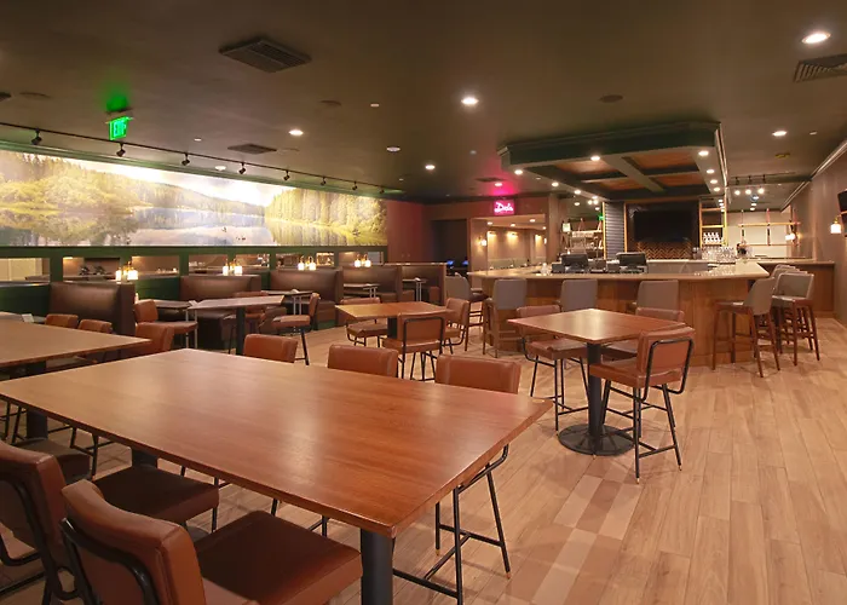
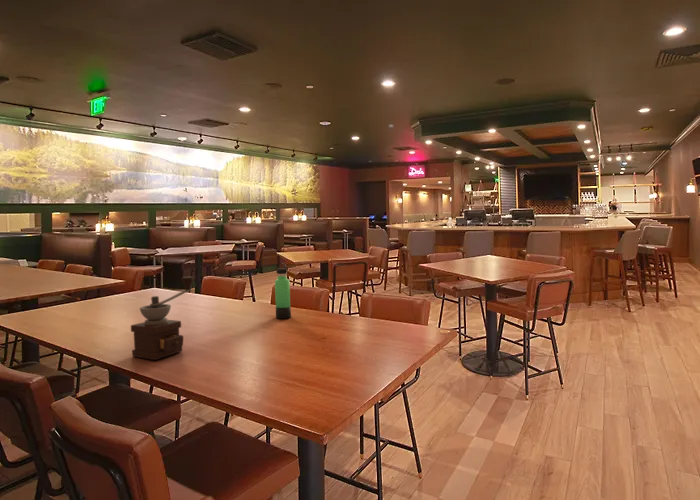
+ coffee grinder [130,276,194,361]
+ thermos bottle [274,262,292,320]
